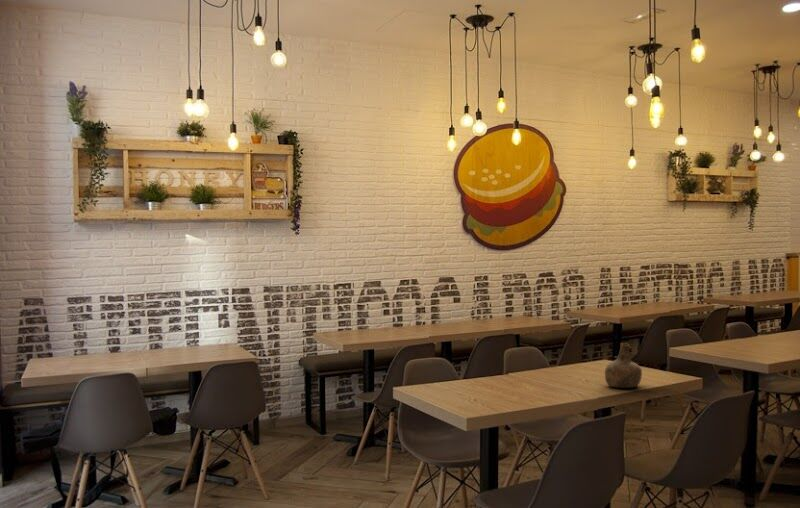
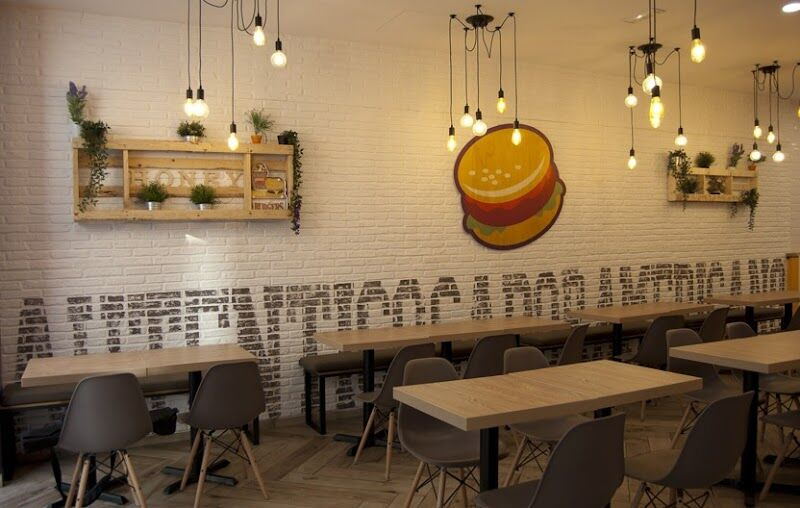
- bottle [604,342,643,389]
